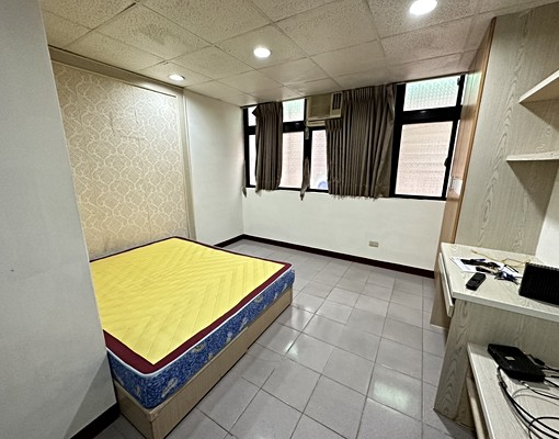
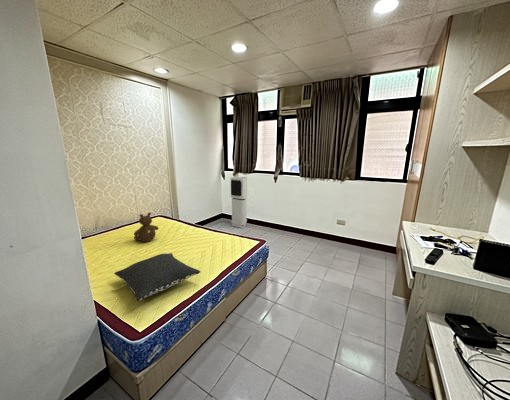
+ teddy bear [133,211,160,243]
+ pillow [113,252,201,302]
+ air purifier [230,176,248,229]
